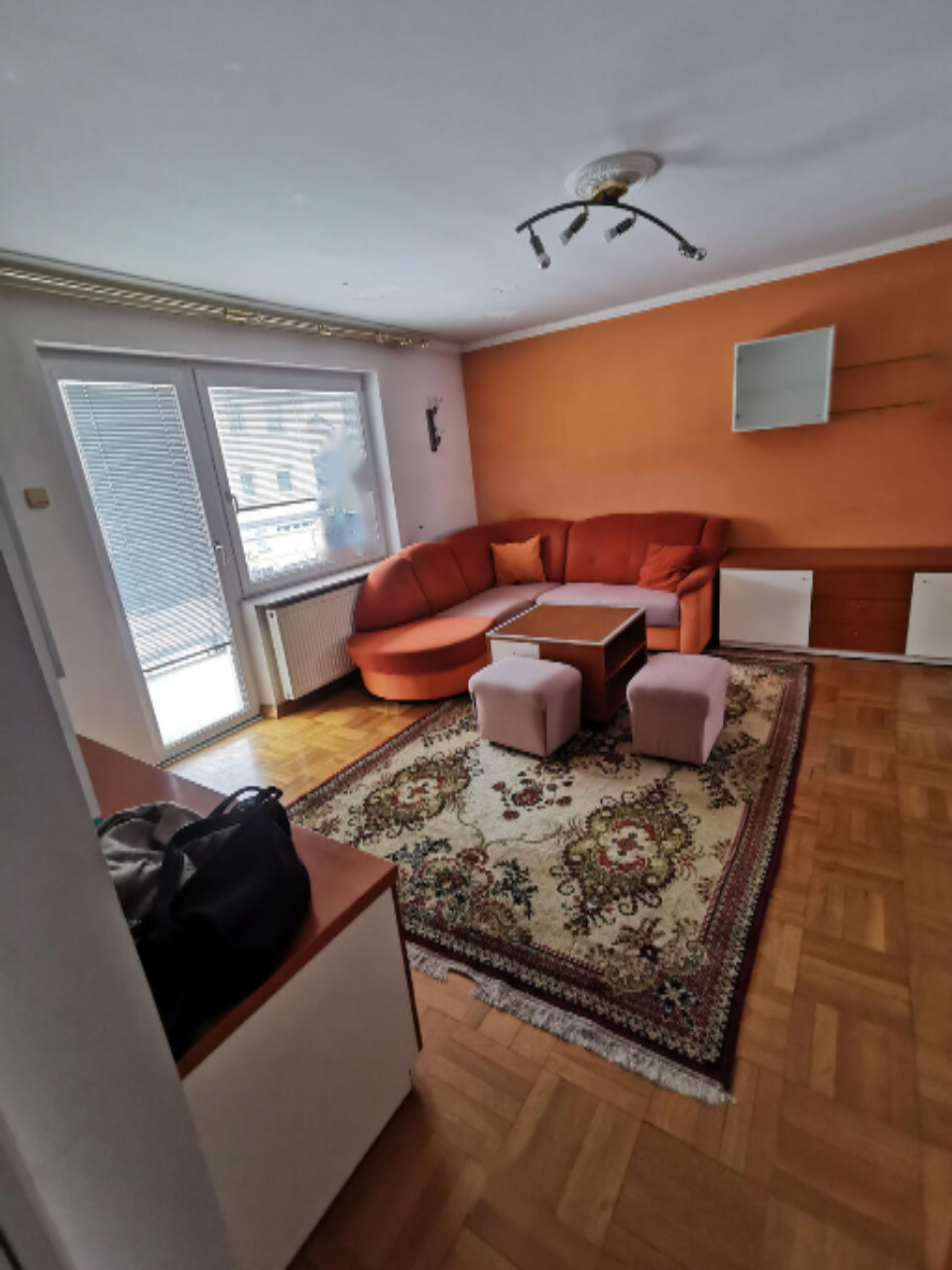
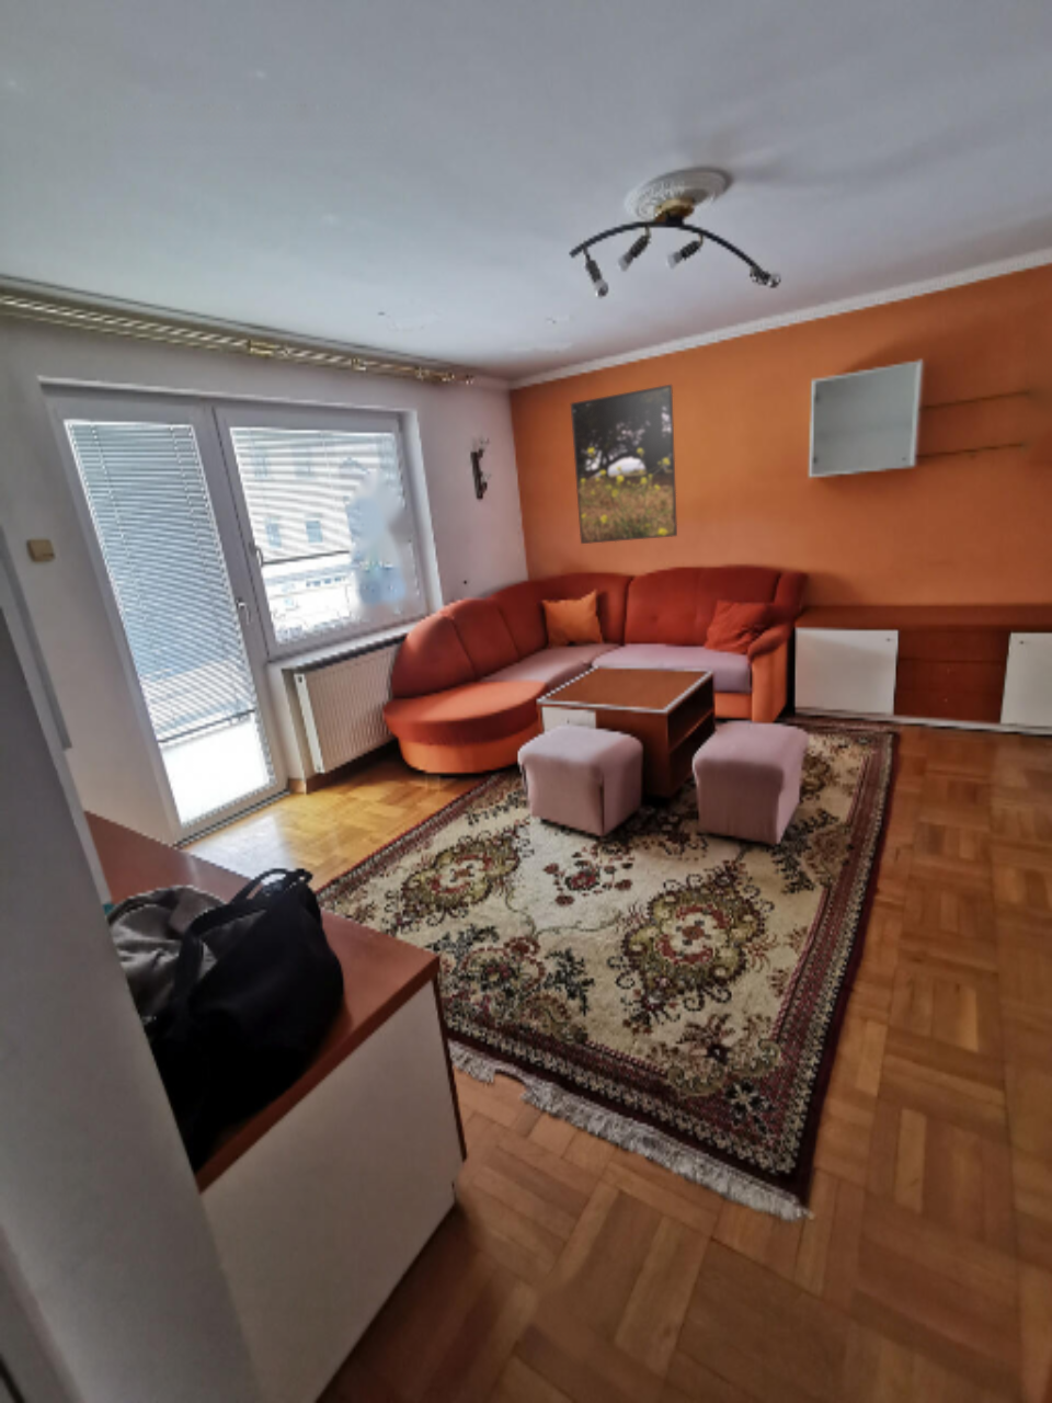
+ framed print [570,383,678,545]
